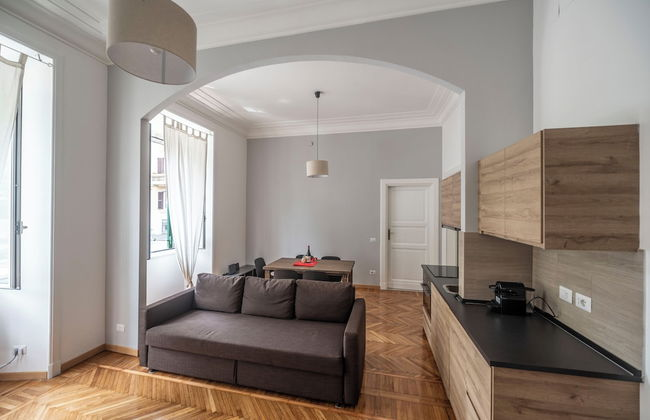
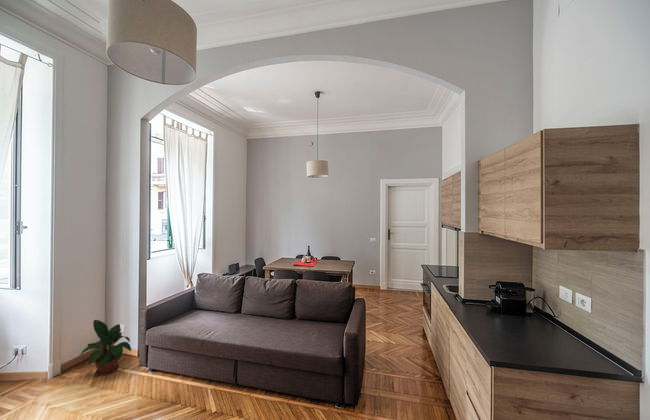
+ potted plant [76,319,132,377]
